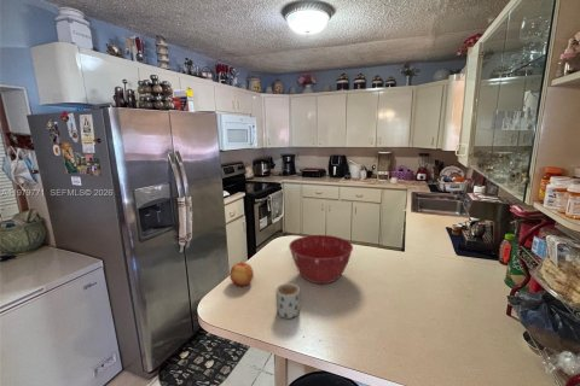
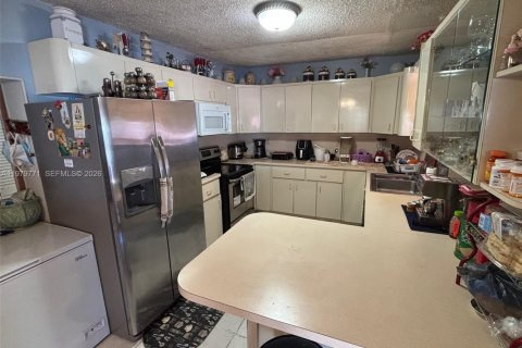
- mug [276,282,301,320]
- apple [228,261,255,287]
- mixing bowl [288,234,354,285]
